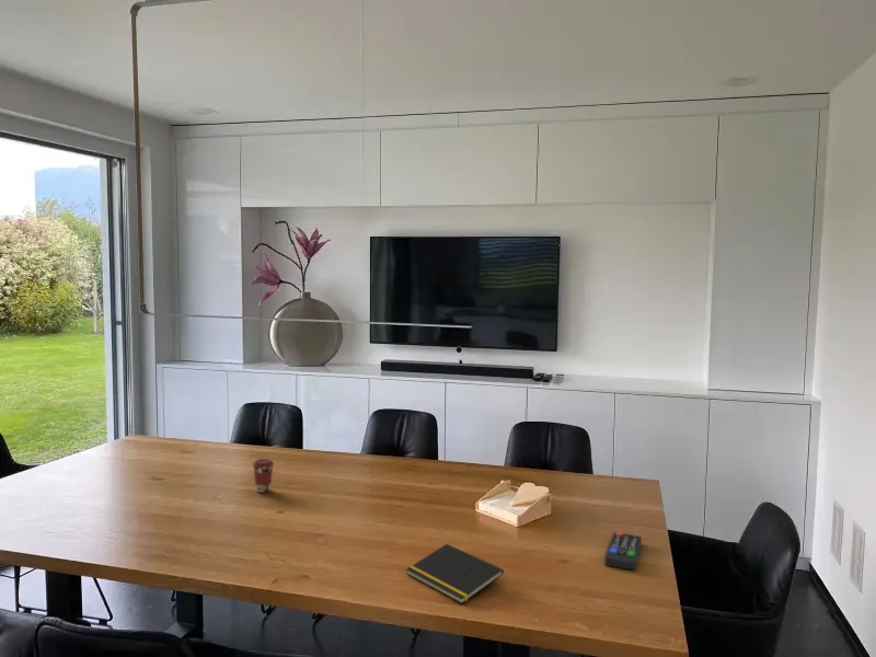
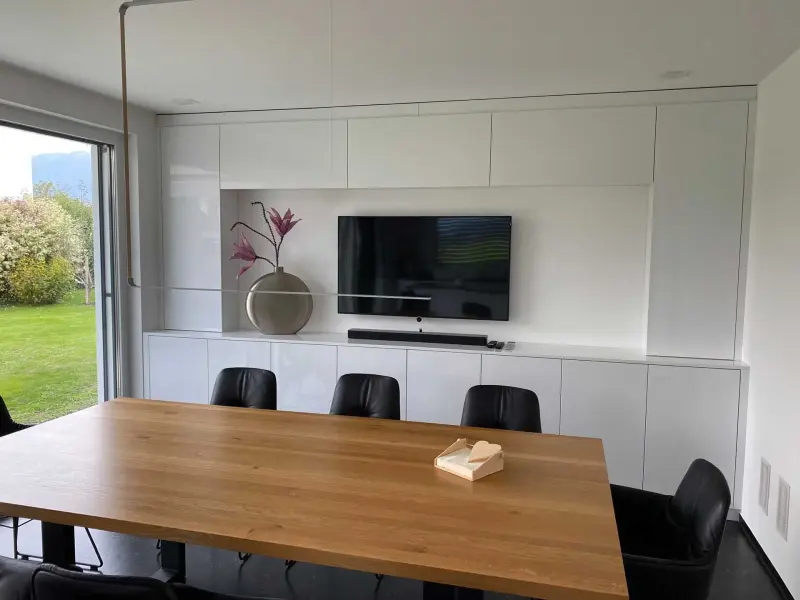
- notepad [405,543,505,604]
- coffee cup [251,458,275,494]
- remote control [603,531,643,570]
